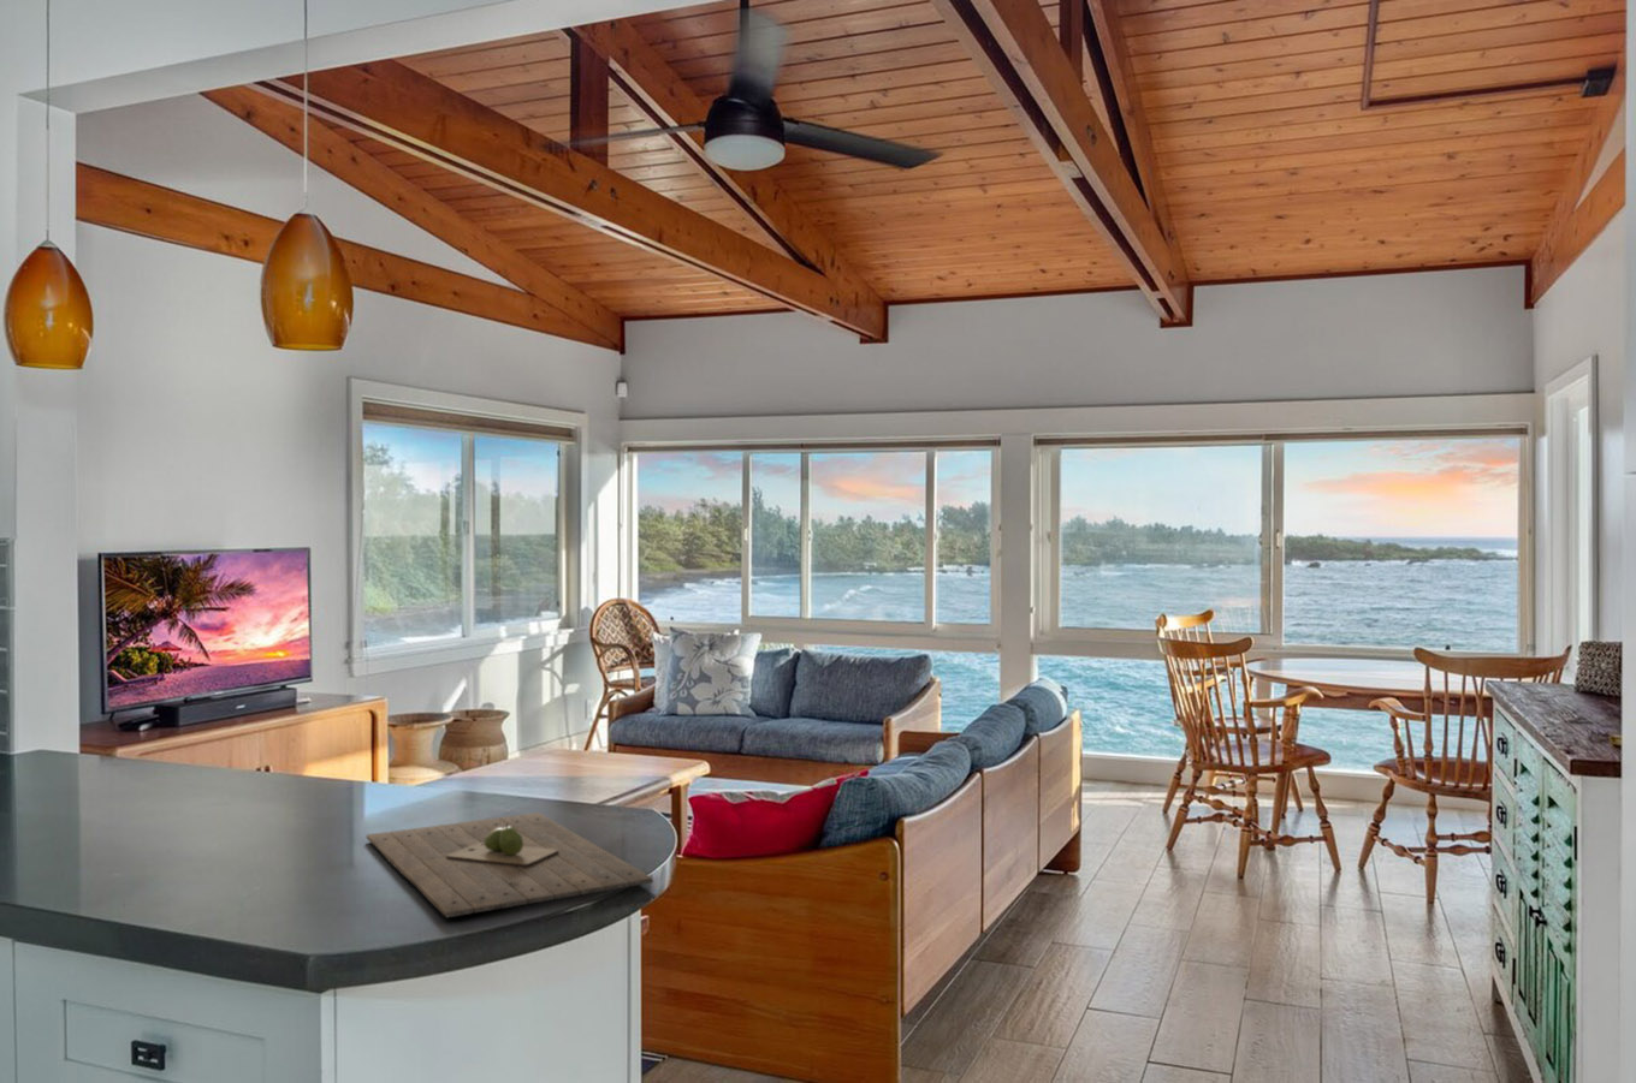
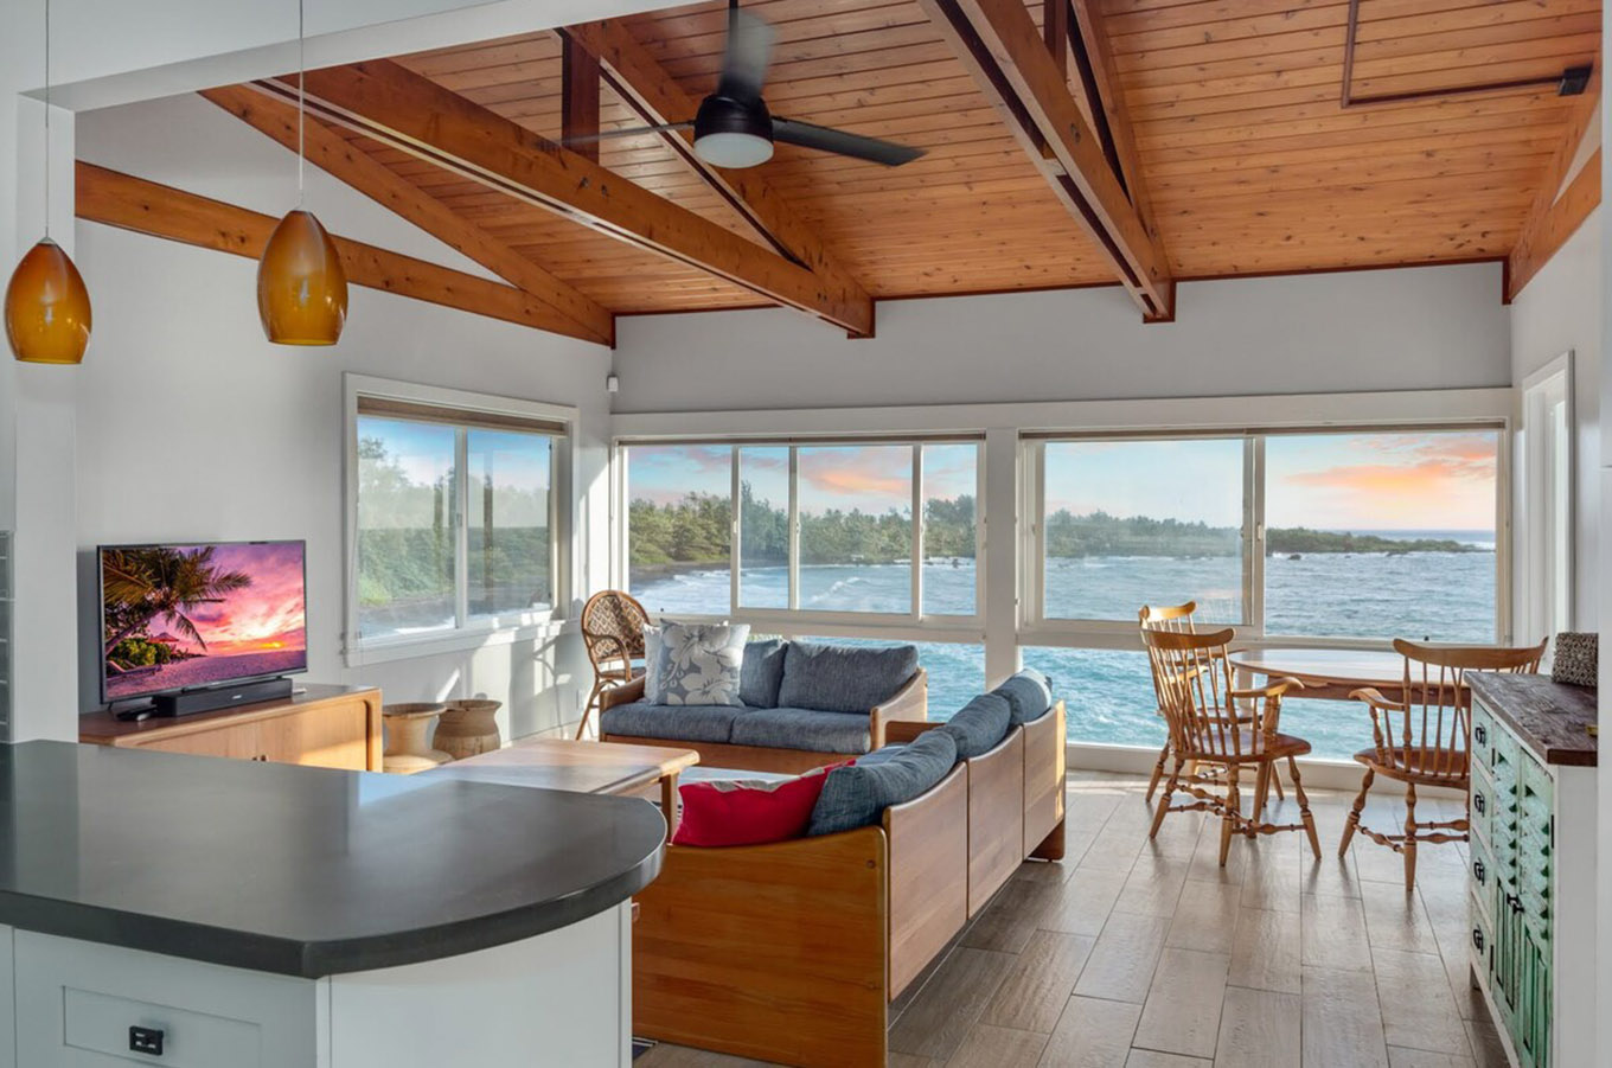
- cutting board [365,811,654,920]
